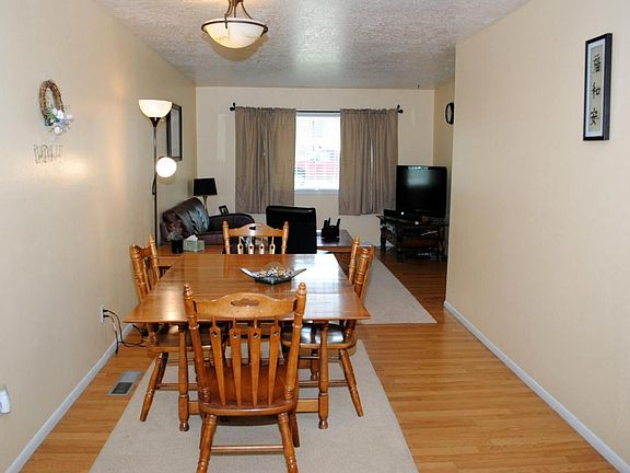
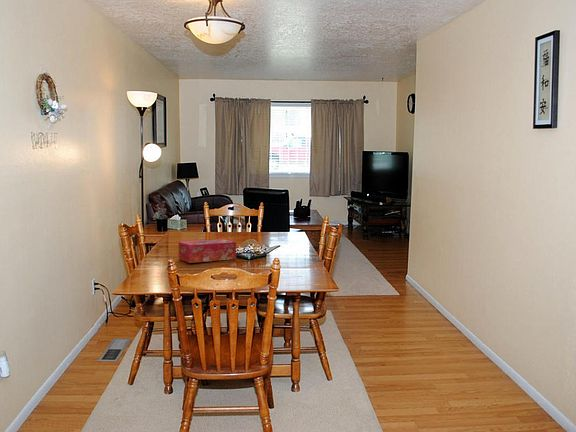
+ tissue box [178,238,237,264]
